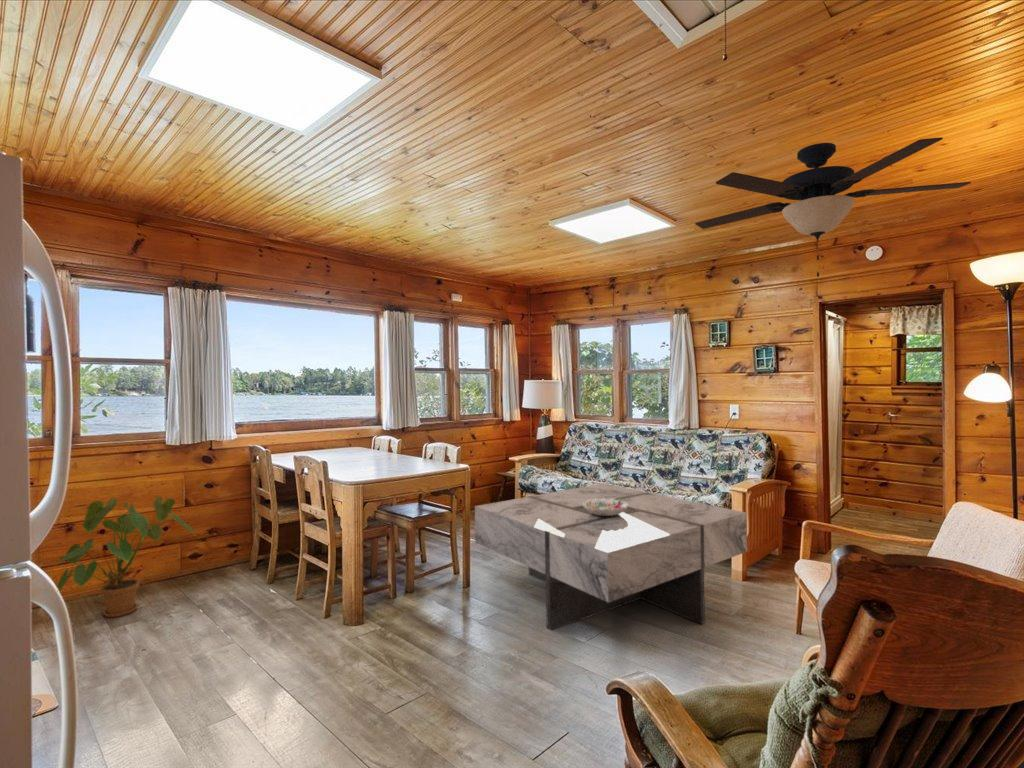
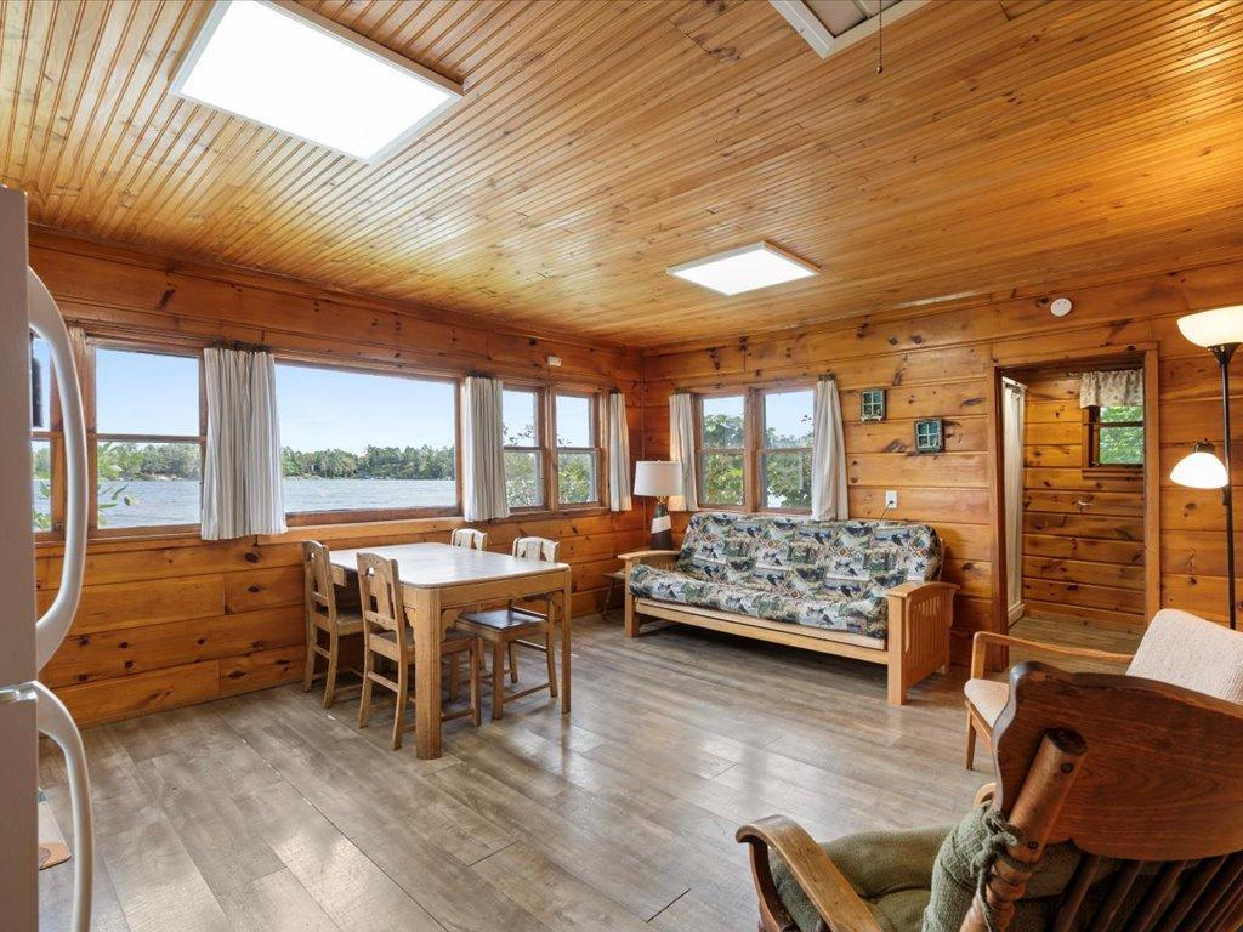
- decorative bowl [583,498,629,516]
- house plant [54,495,196,618]
- coffee table [474,482,748,631]
- ceiling fan [694,136,972,278]
